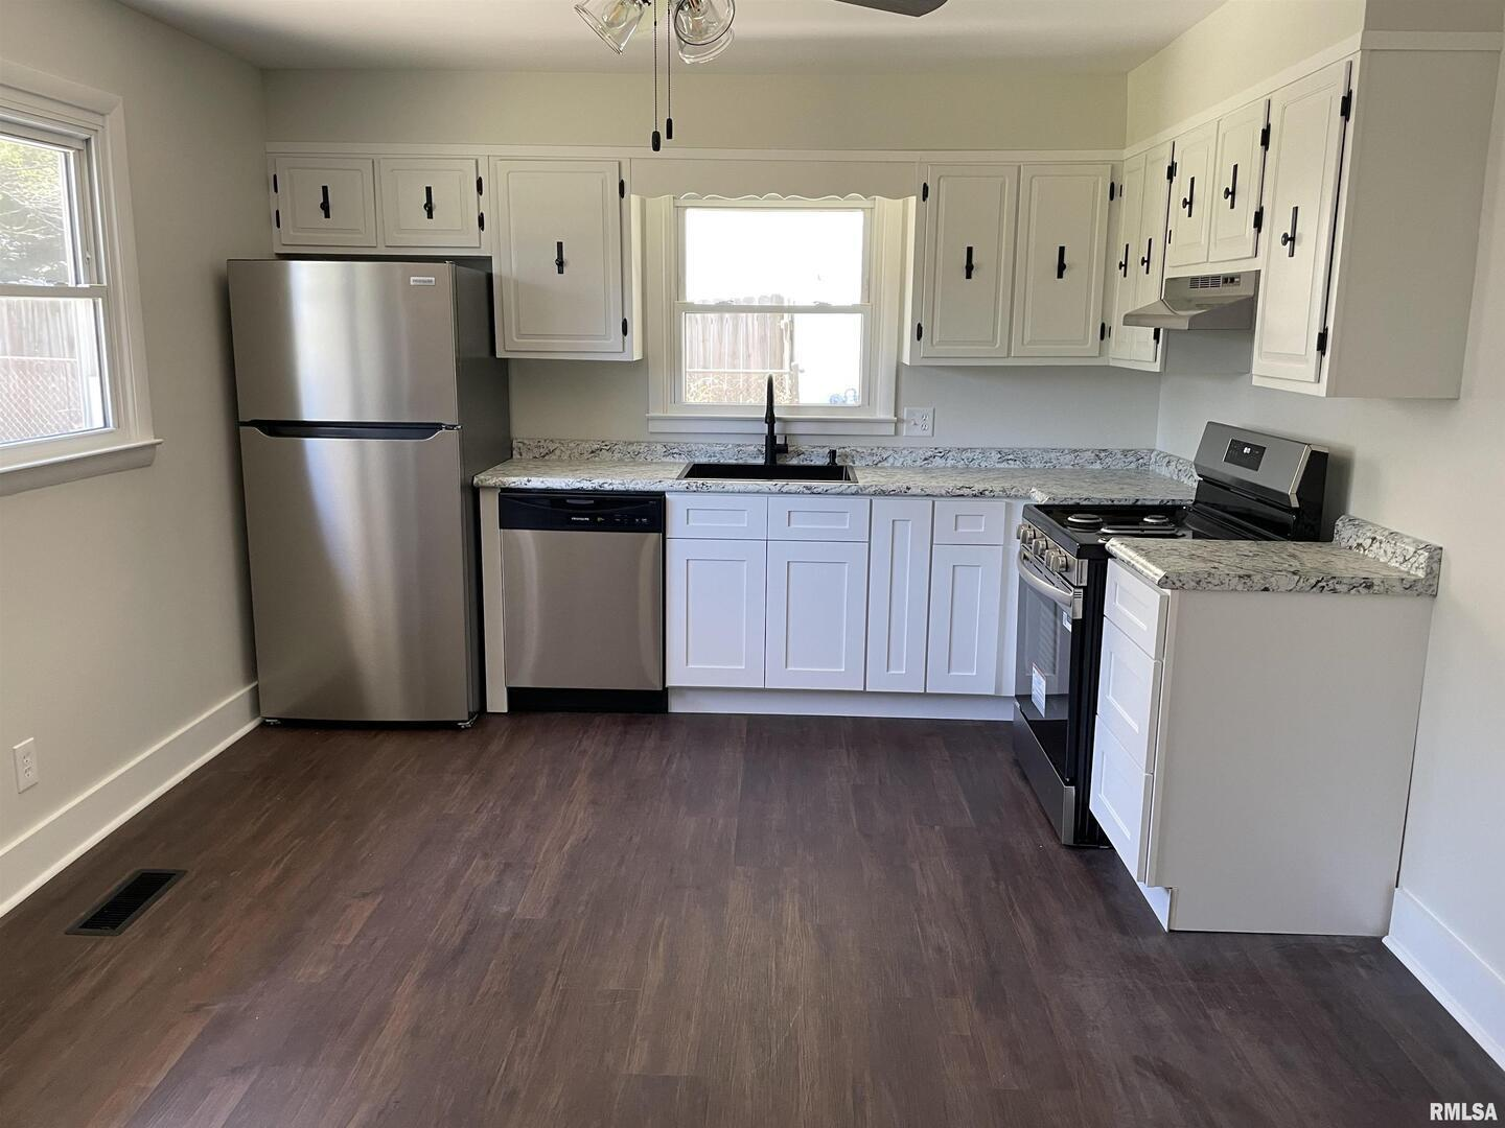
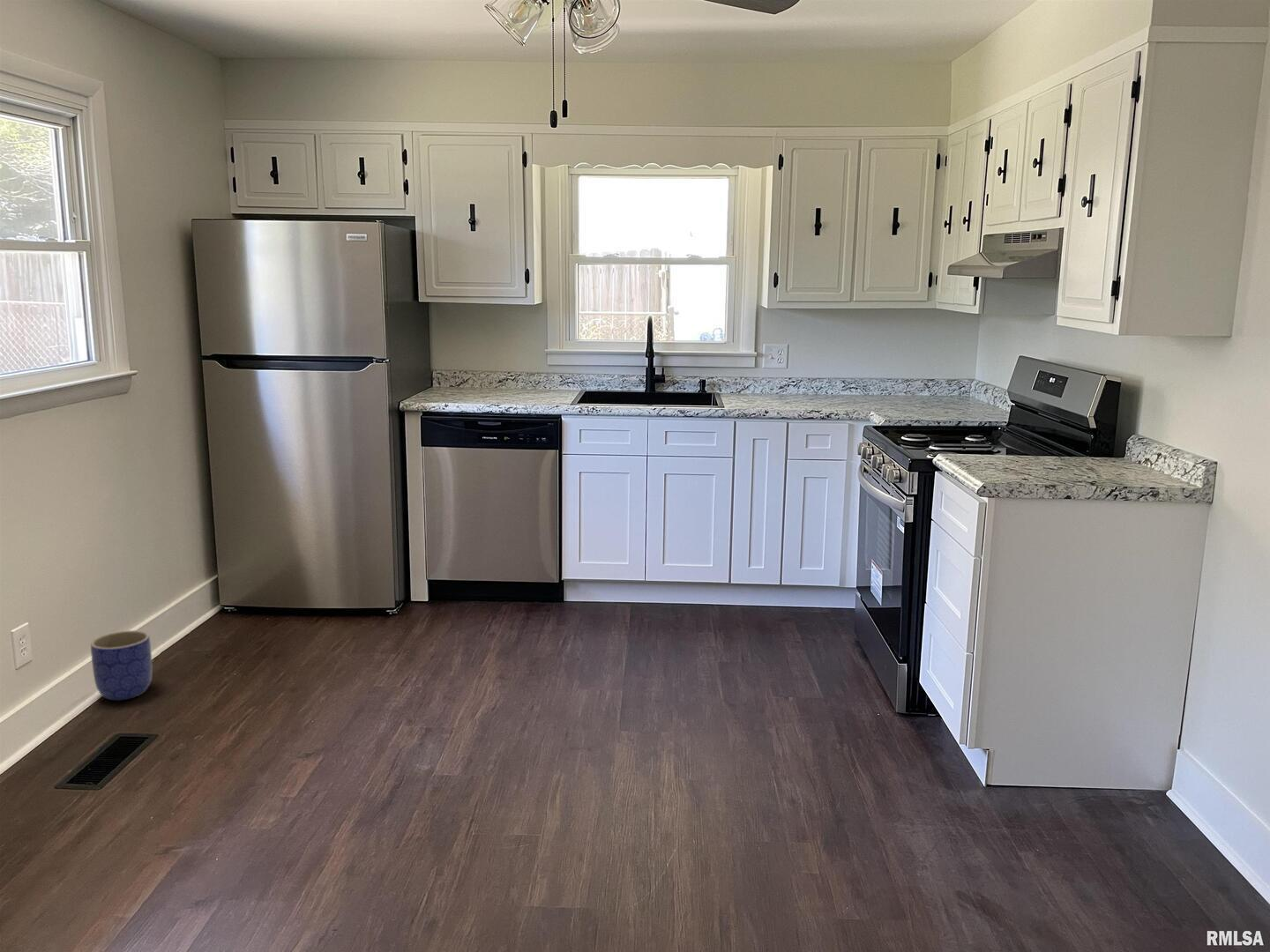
+ planter [90,629,153,702]
